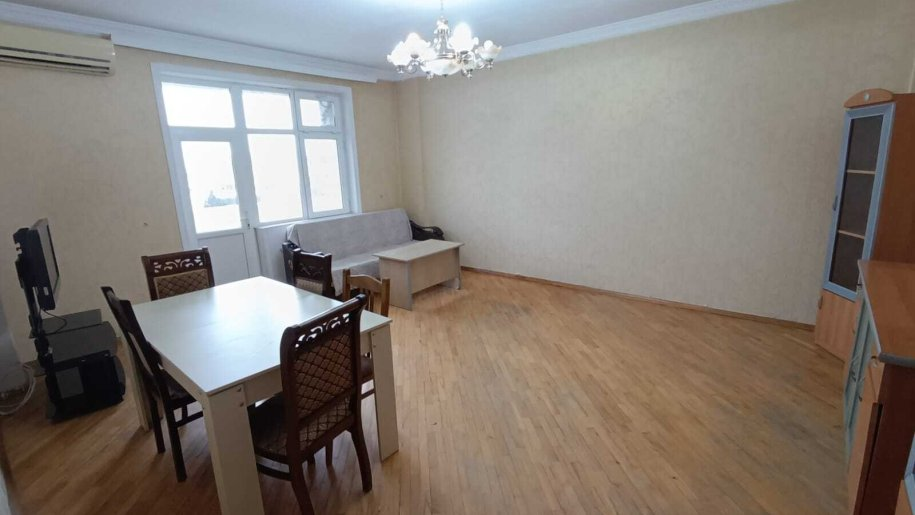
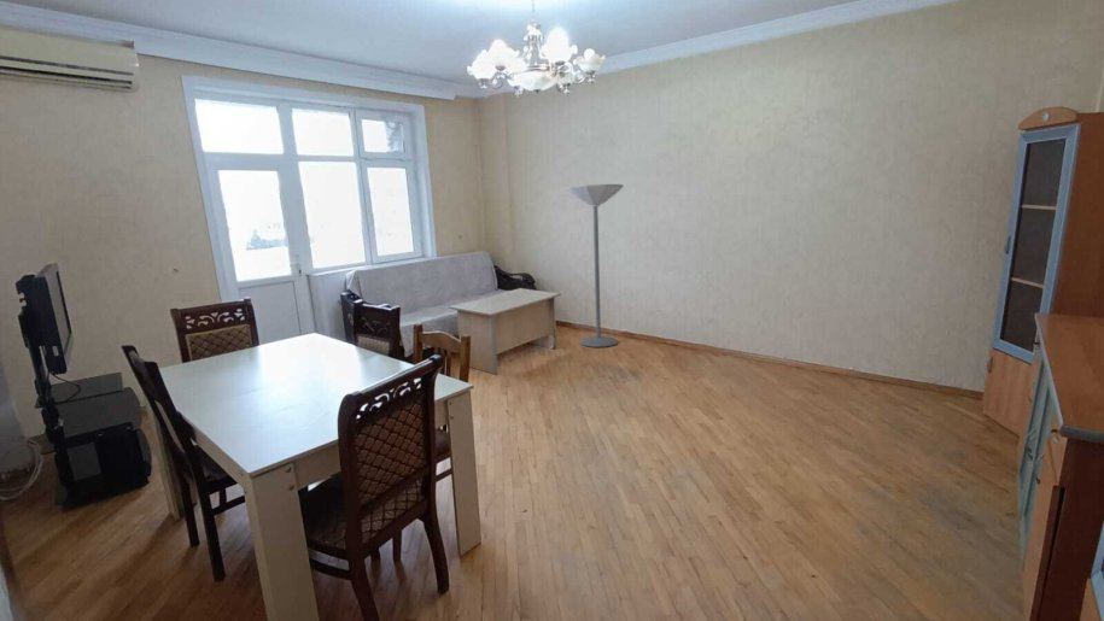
+ floor lamp [566,183,625,348]
